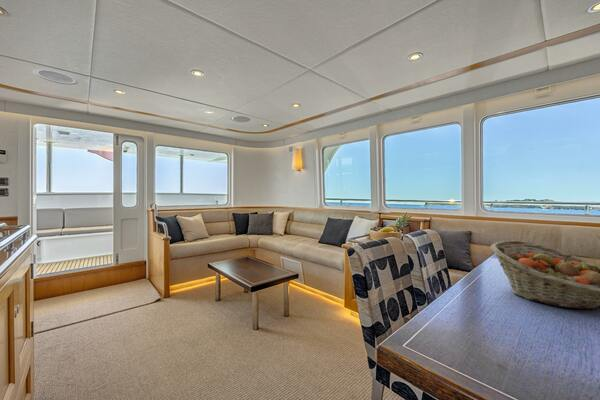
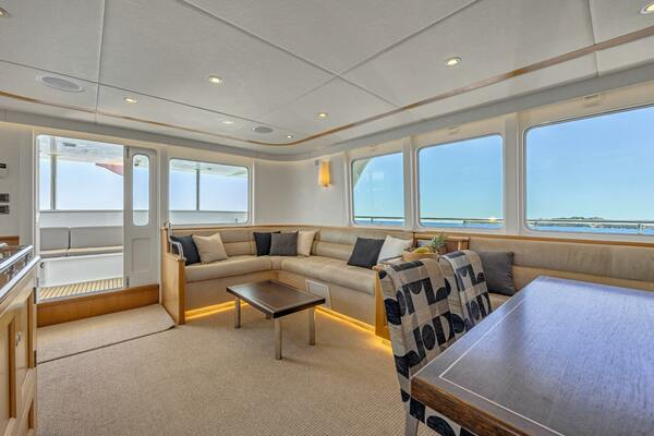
- fruit basket [490,240,600,310]
